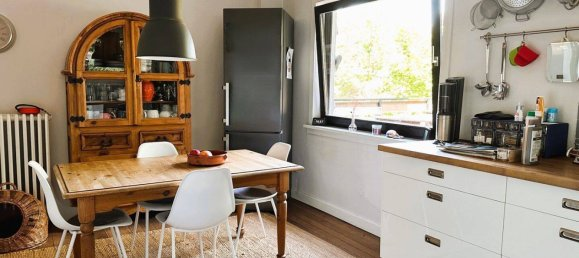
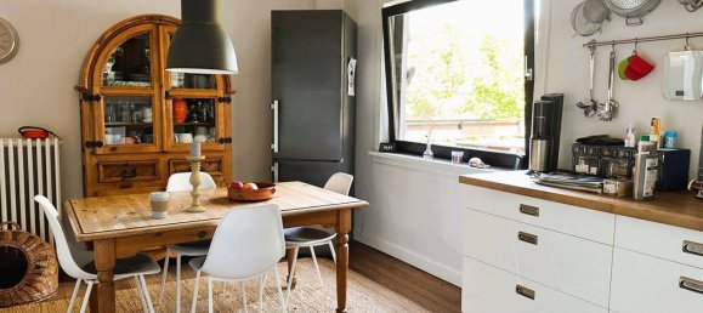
+ candle holder [185,140,208,214]
+ coffee cup [148,190,170,220]
